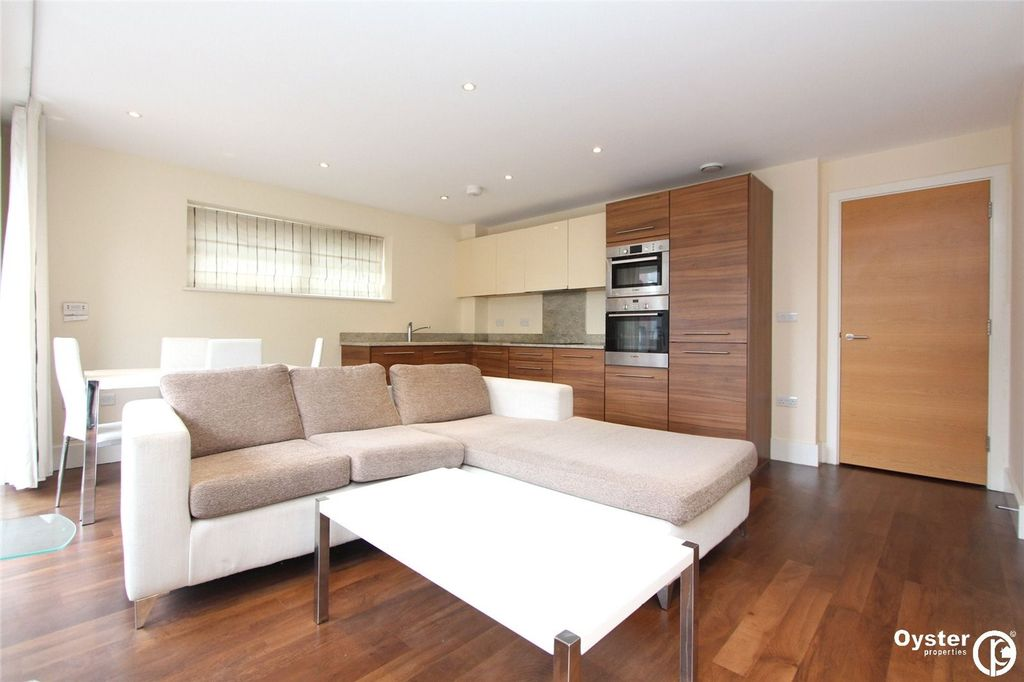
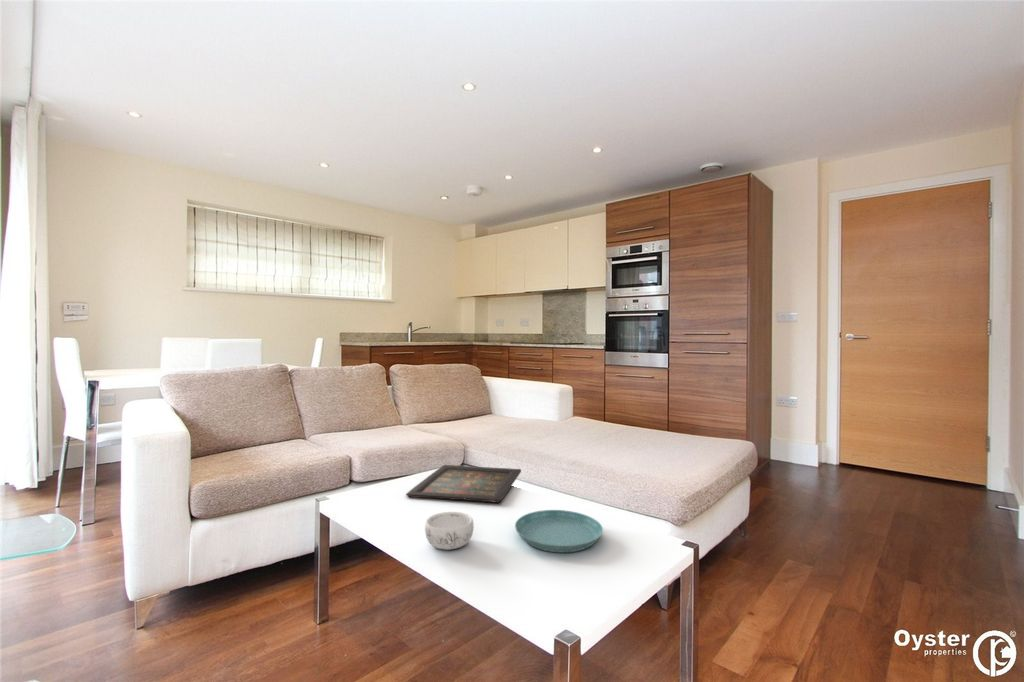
+ saucer [514,509,604,554]
+ decorative bowl [424,511,475,551]
+ icon panel [405,464,522,504]
